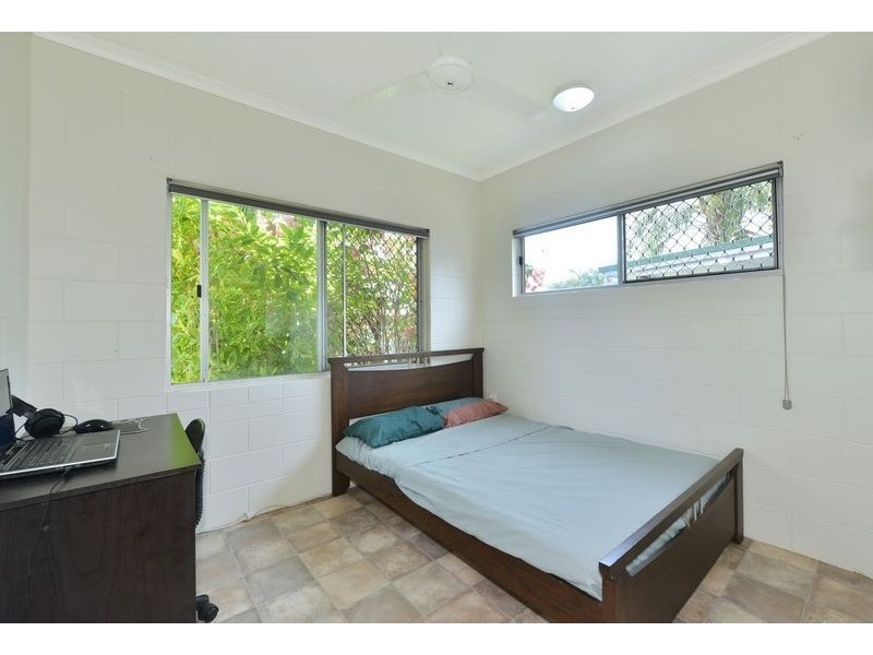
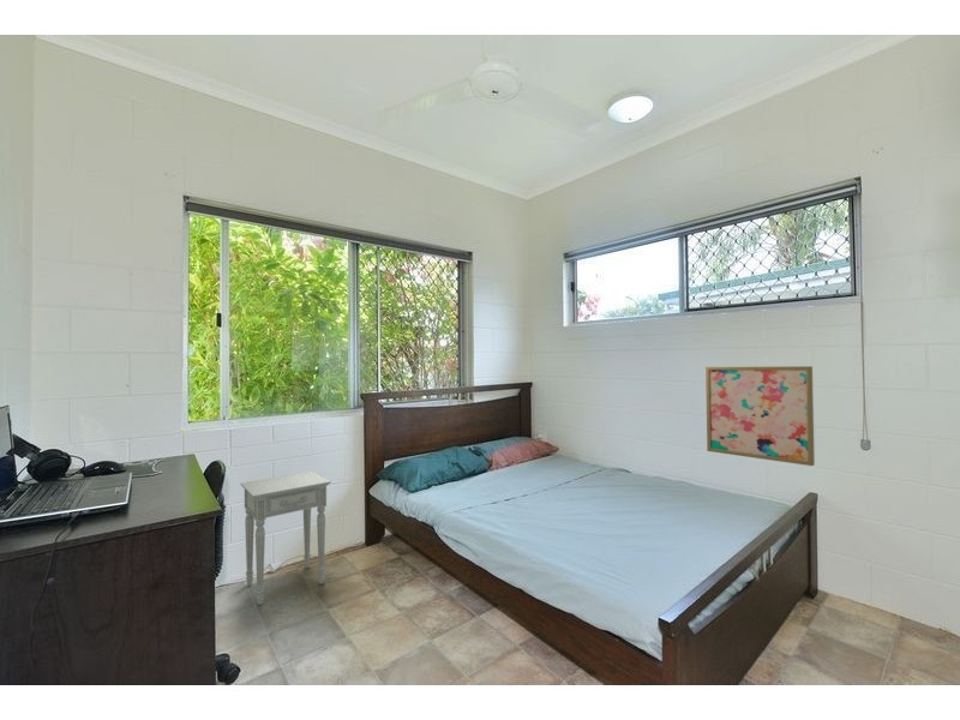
+ wall art [704,365,816,467]
+ nightstand [240,470,332,606]
